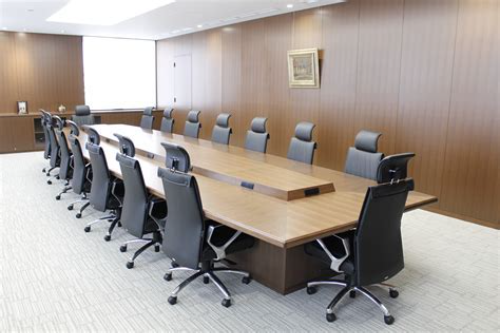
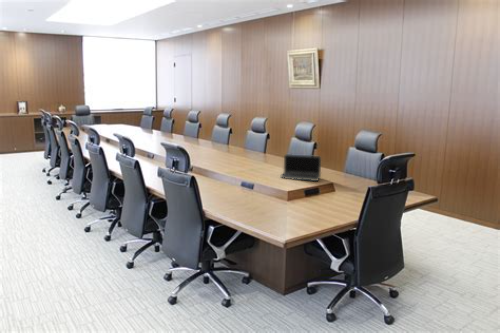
+ laptop [279,153,322,182]
